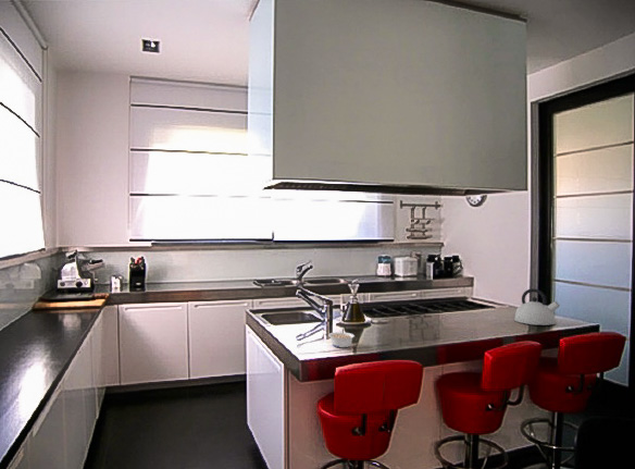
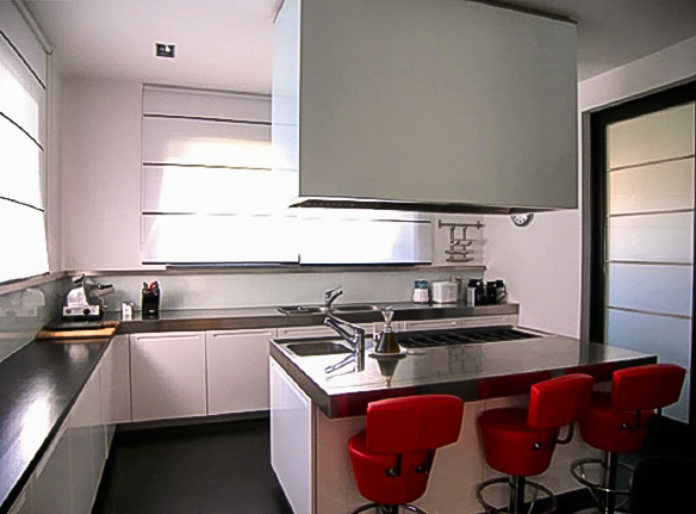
- kettle [513,287,561,326]
- legume [327,328,356,348]
